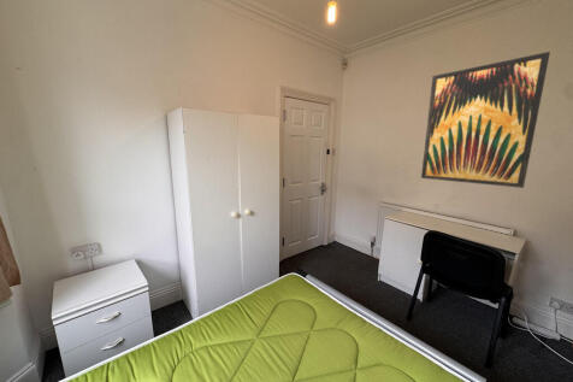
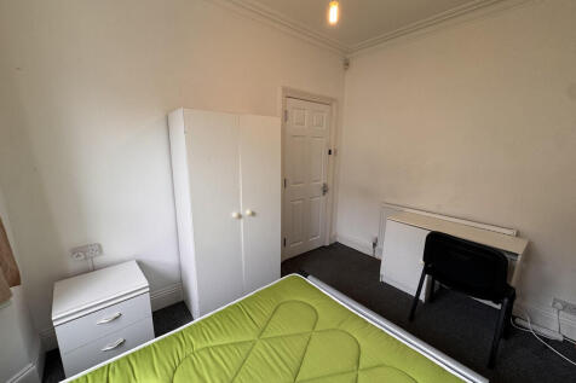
- wall art [420,51,551,189]
